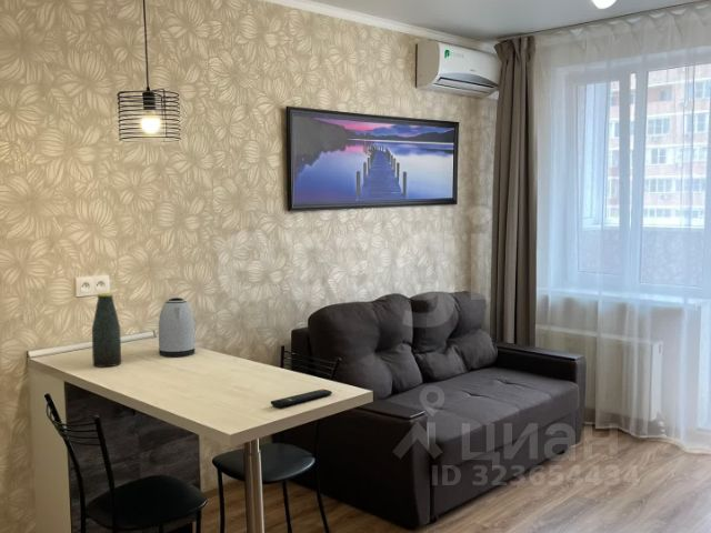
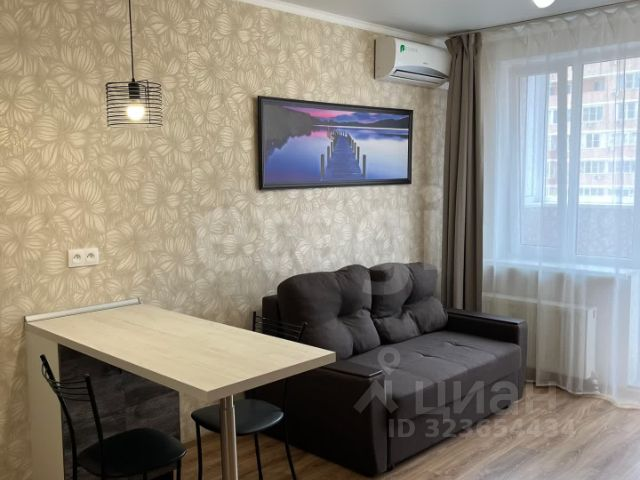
- remote control [270,389,333,409]
- kettle [158,296,197,358]
- bottle [91,292,122,368]
